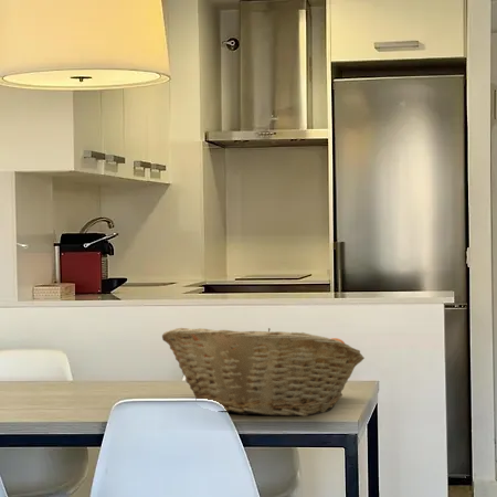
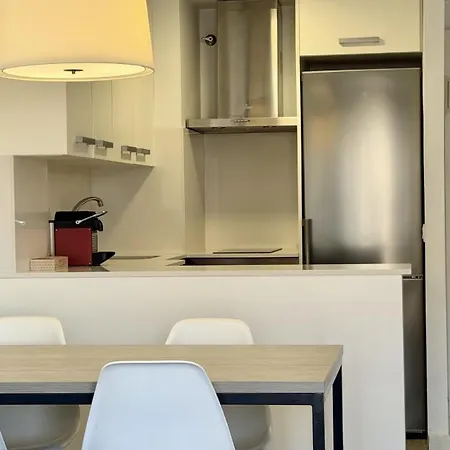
- fruit basket [161,327,366,417]
